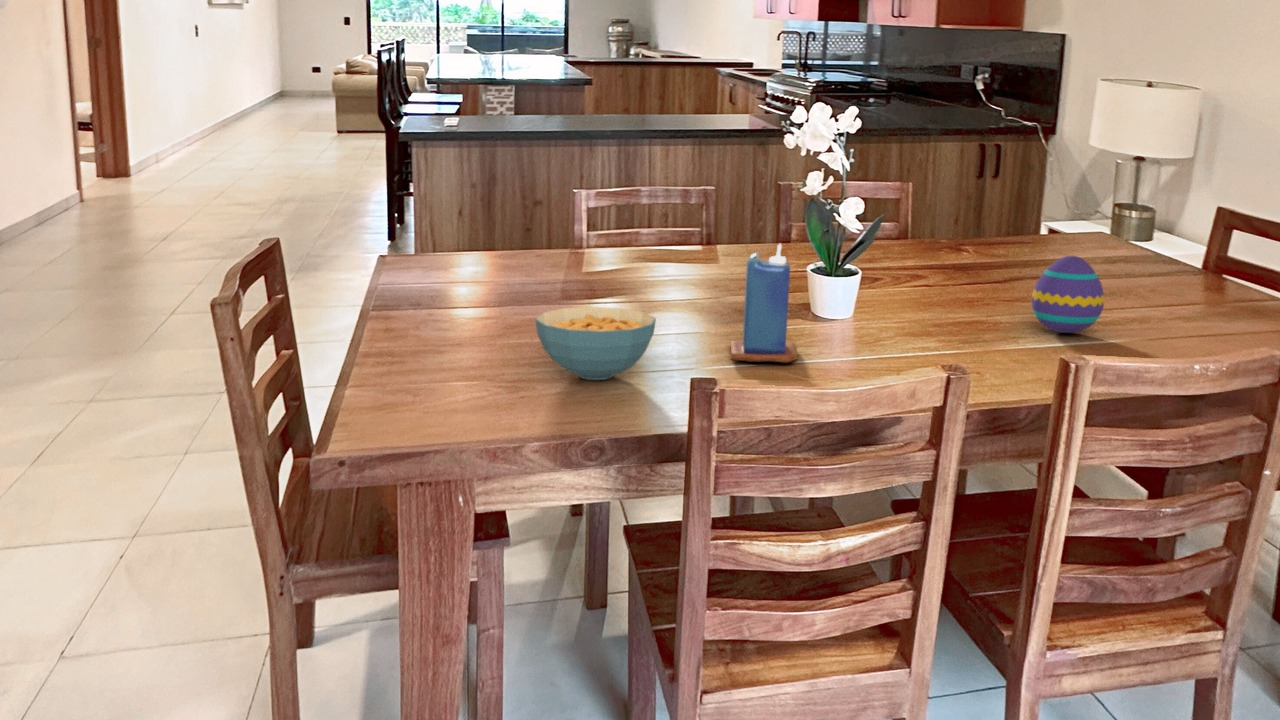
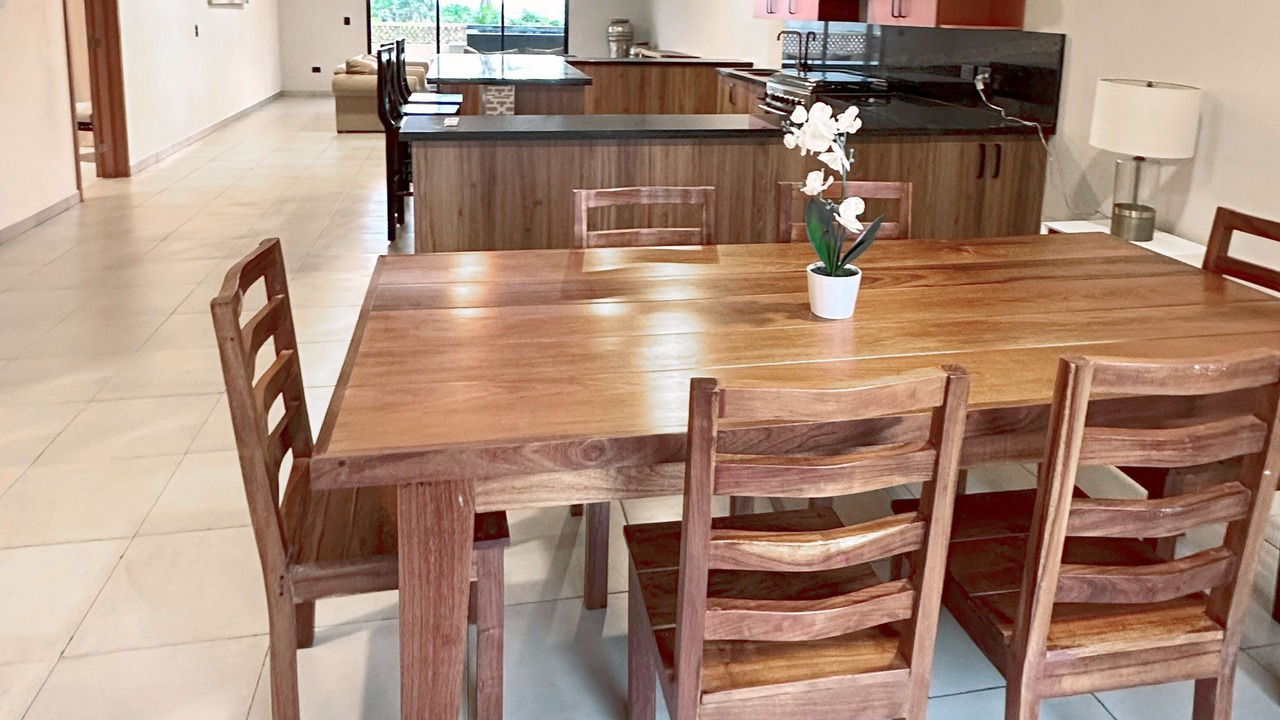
- decorative egg [1031,255,1105,334]
- cereal bowl [534,306,657,381]
- candle [729,242,799,363]
